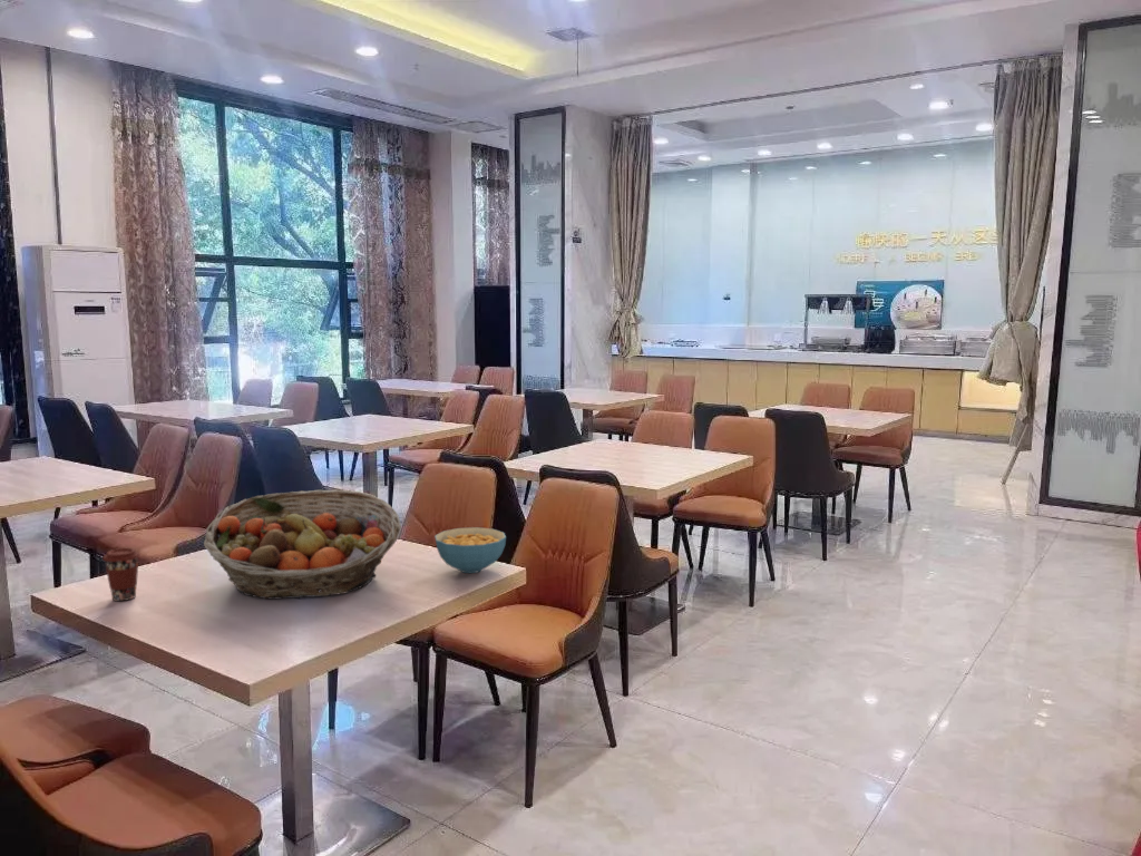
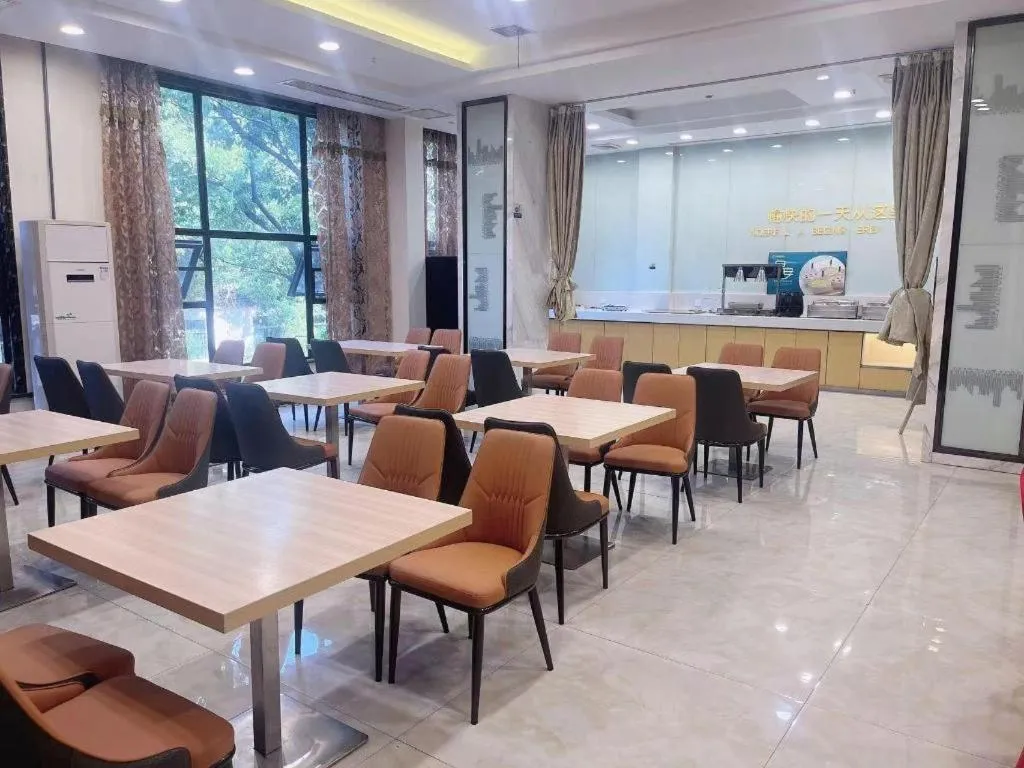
- coffee cup [101,547,142,602]
- cereal bowl [433,526,507,574]
- fruit basket [203,489,402,600]
